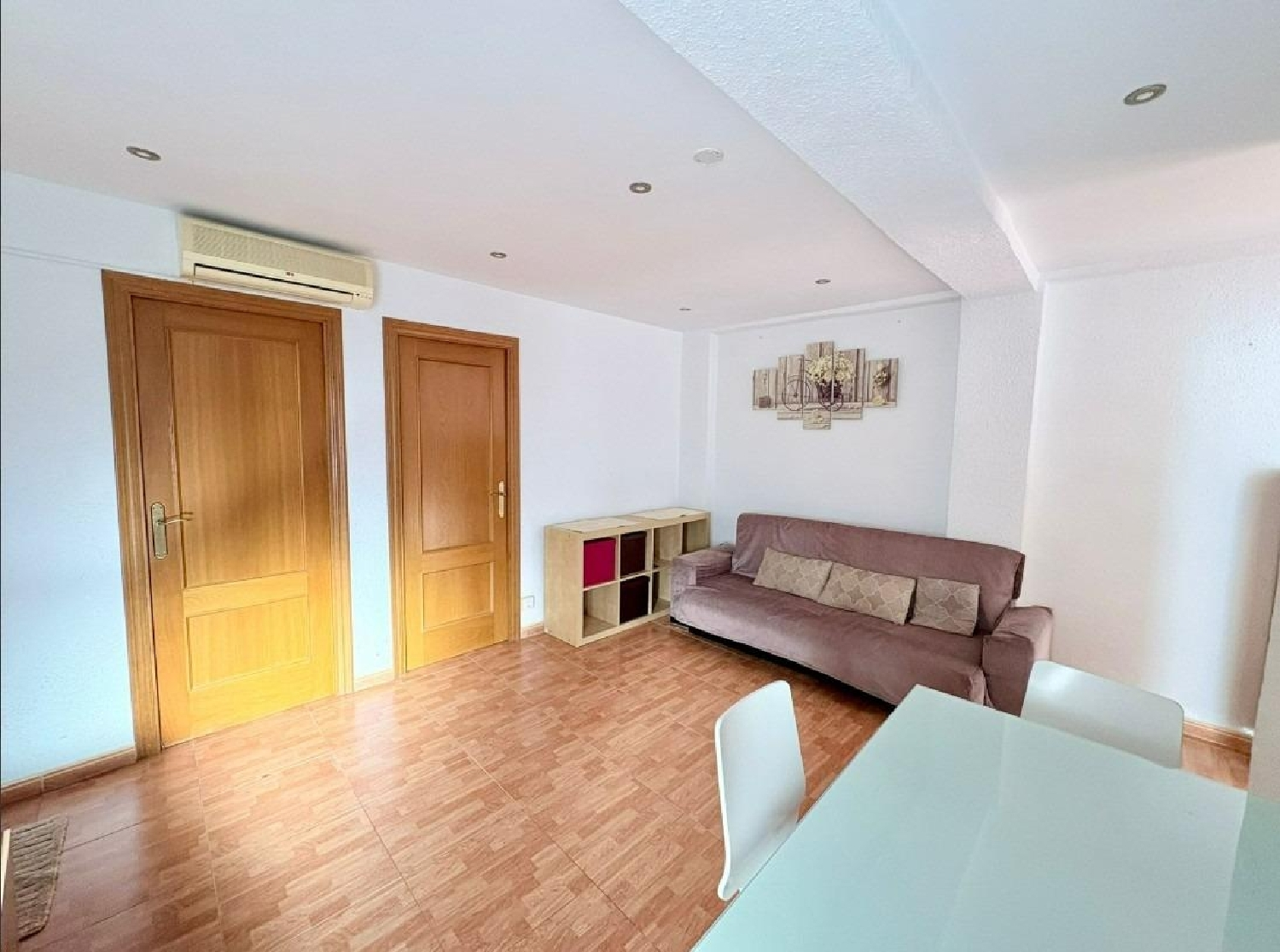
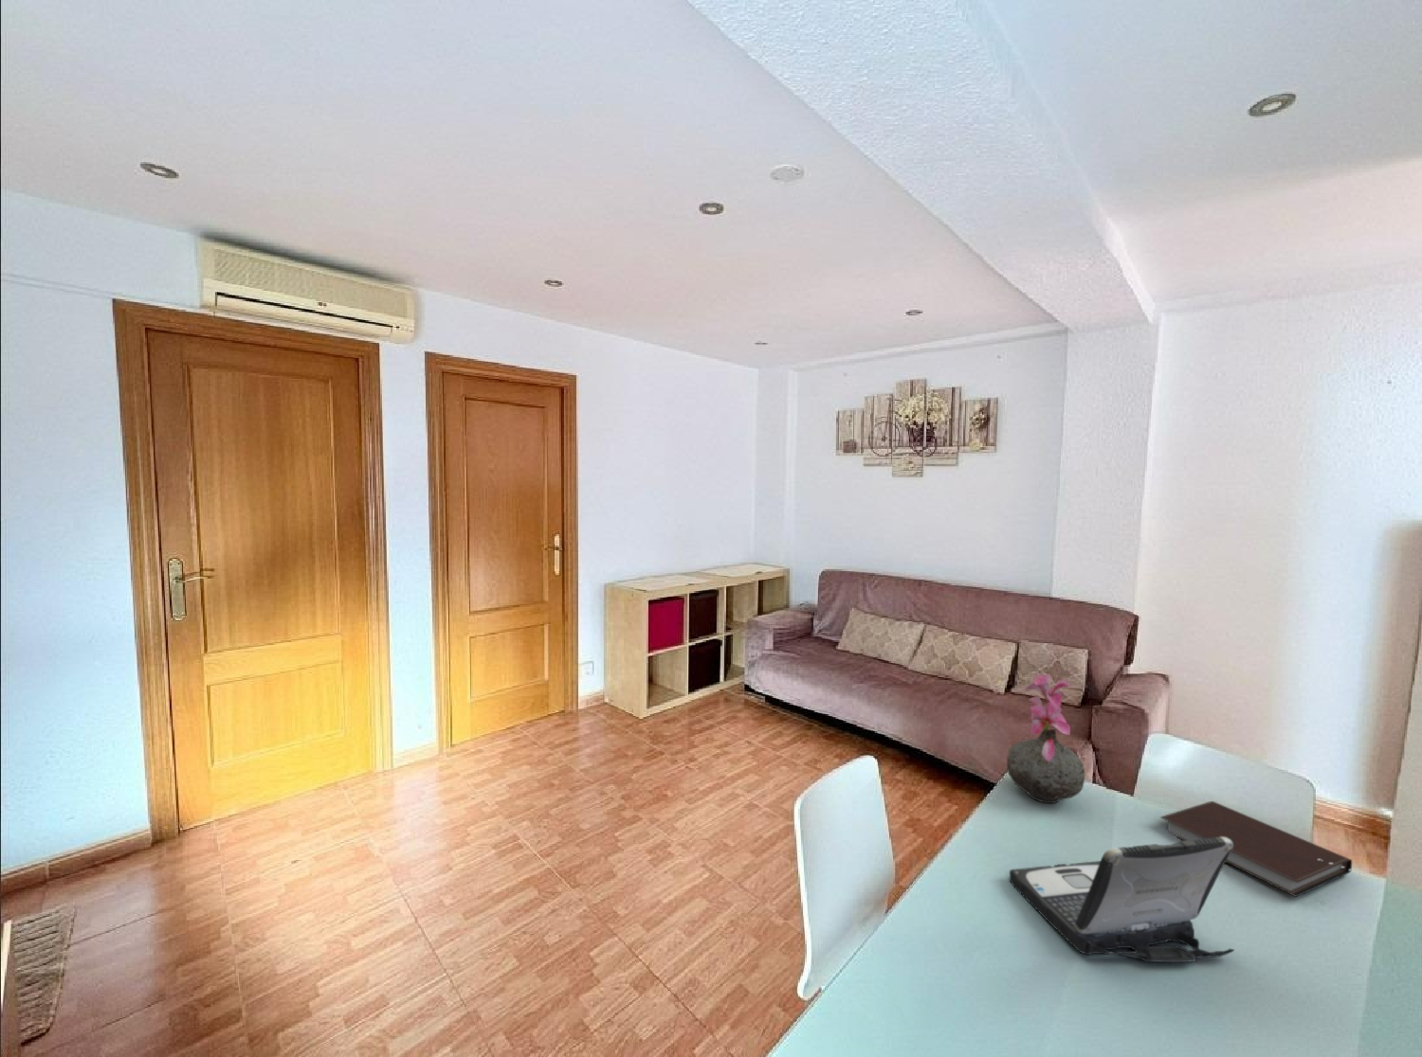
+ notebook [1160,801,1353,898]
+ laptop [1009,837,1235,964]
+ vase [1005,674,1085,804]
